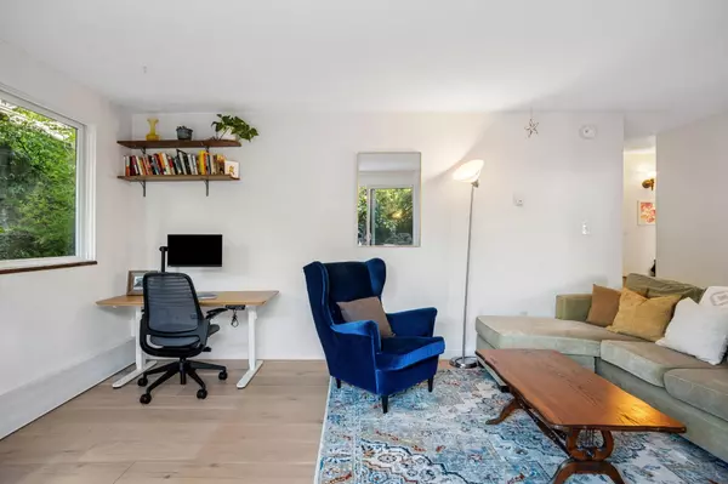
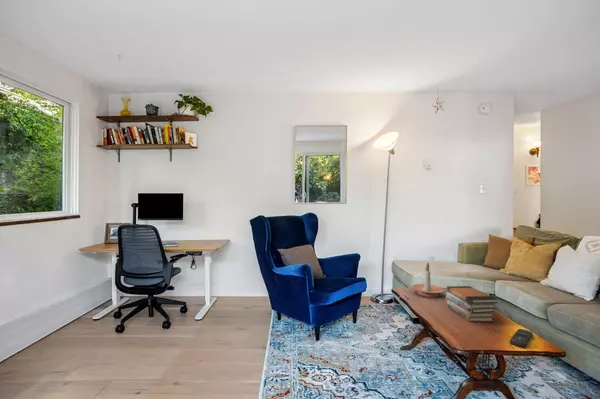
+ book stack [445,285,499,322]
+ remote control [509,328,534,348]
+ candle holder [411,262,445,298]
